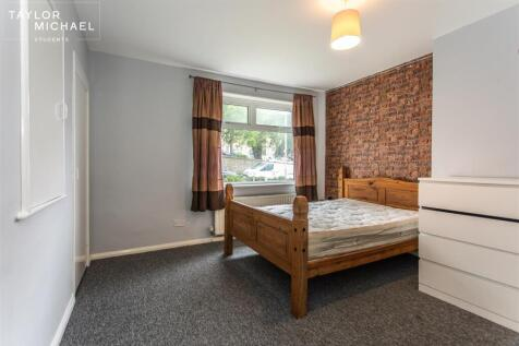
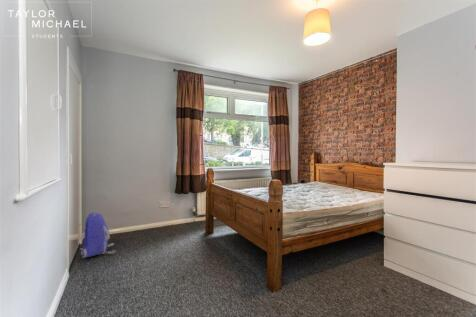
+ backpack [79,212,117,259]
